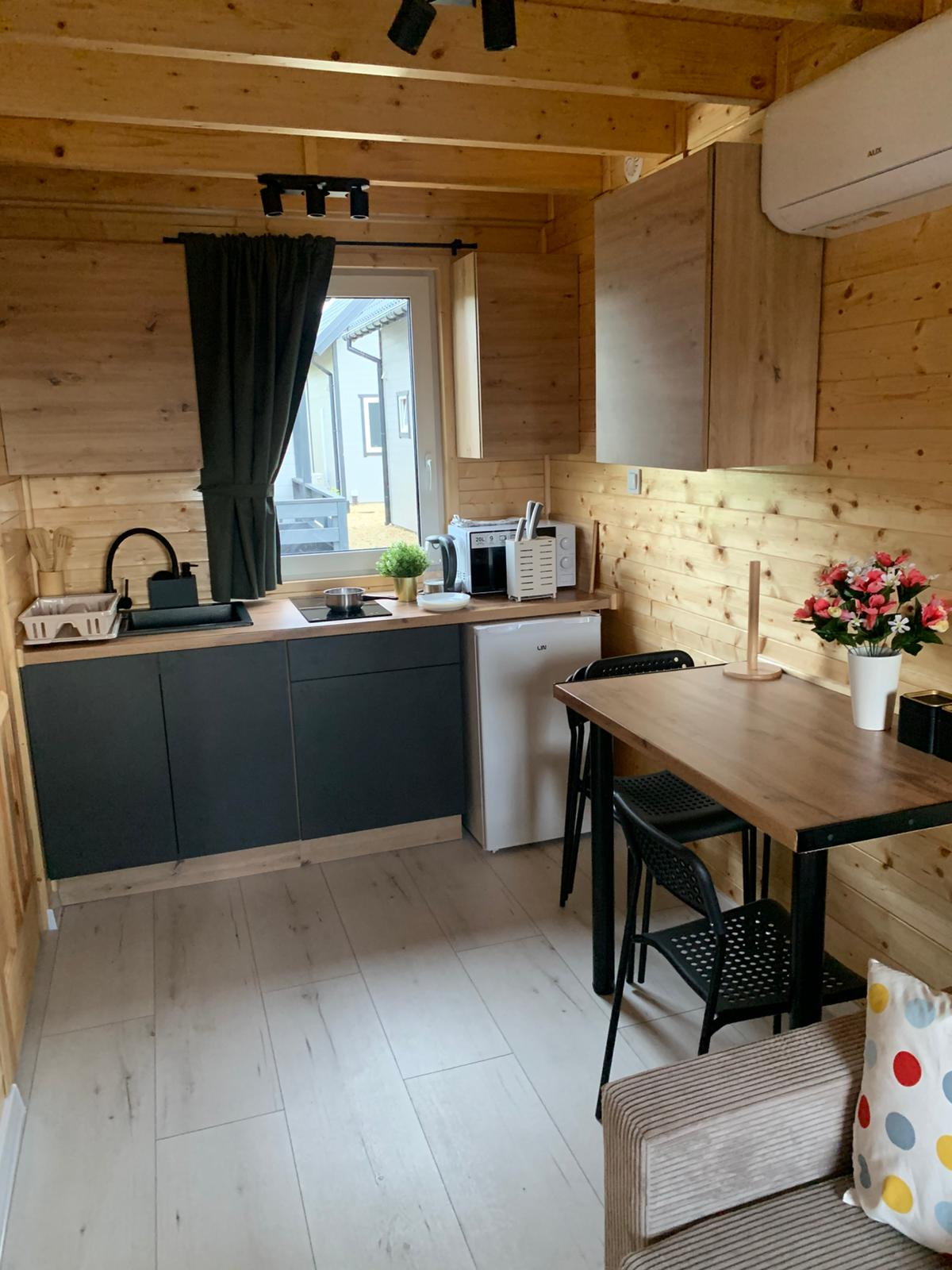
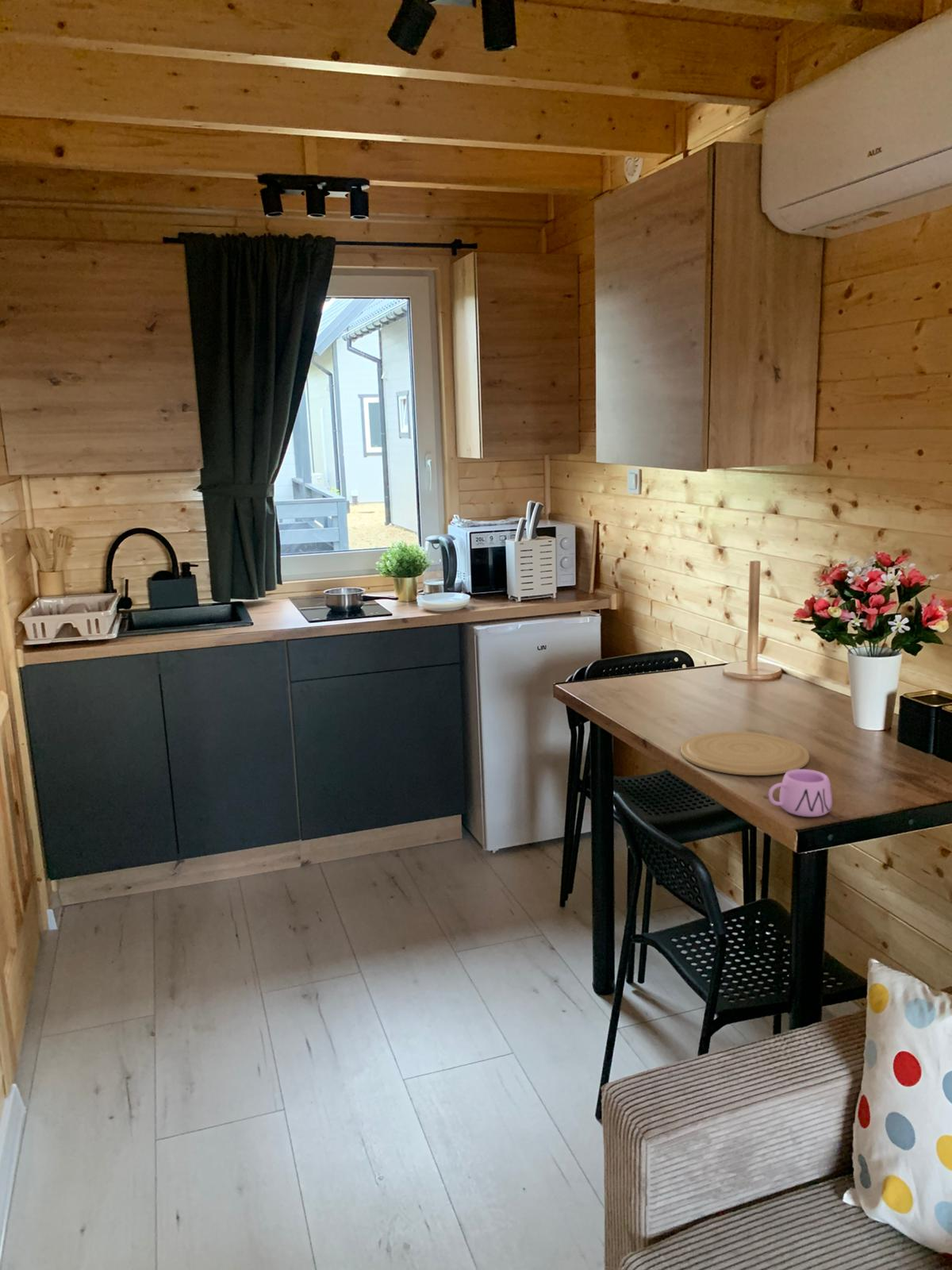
+ plate [680,731,810,776]
+ mug [768,768,833,818]
